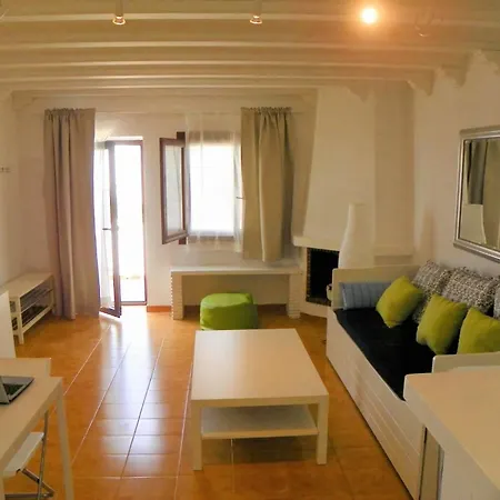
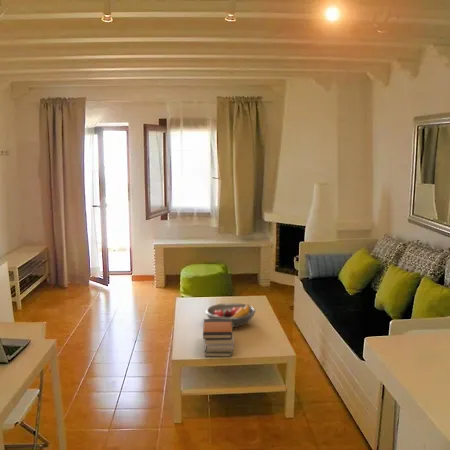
+ book stack [202,318,235,358]
+ fruit bowl [204,302,257,328]
